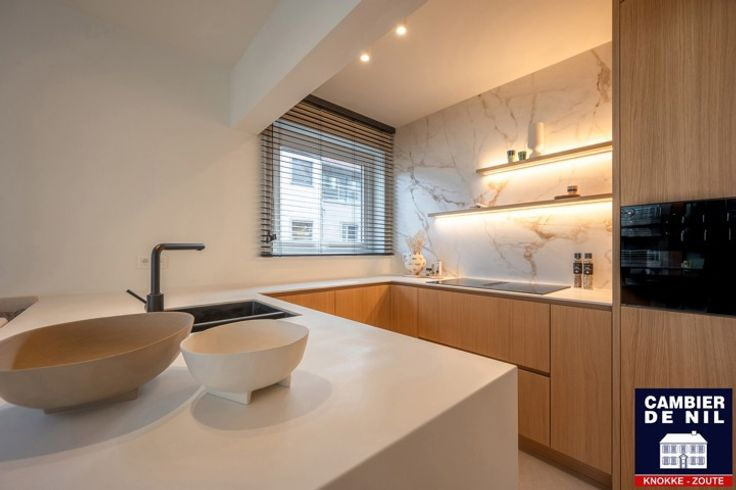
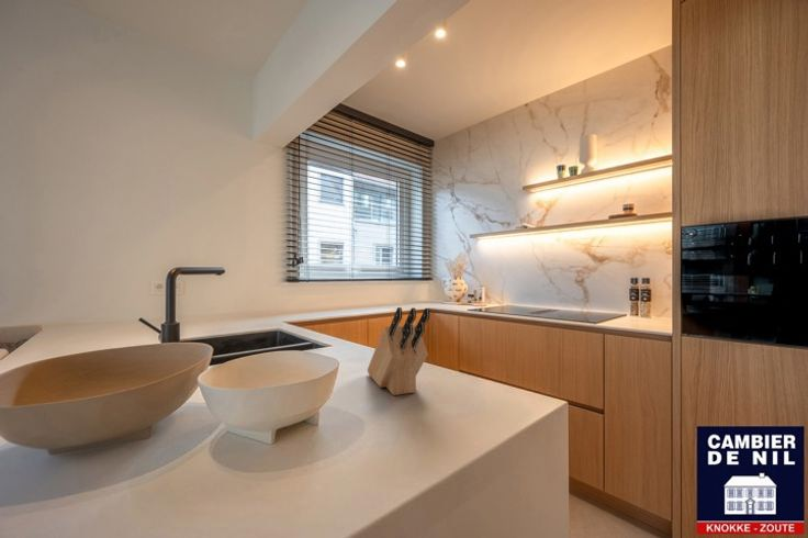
+ knife block [367,306,430,396]
